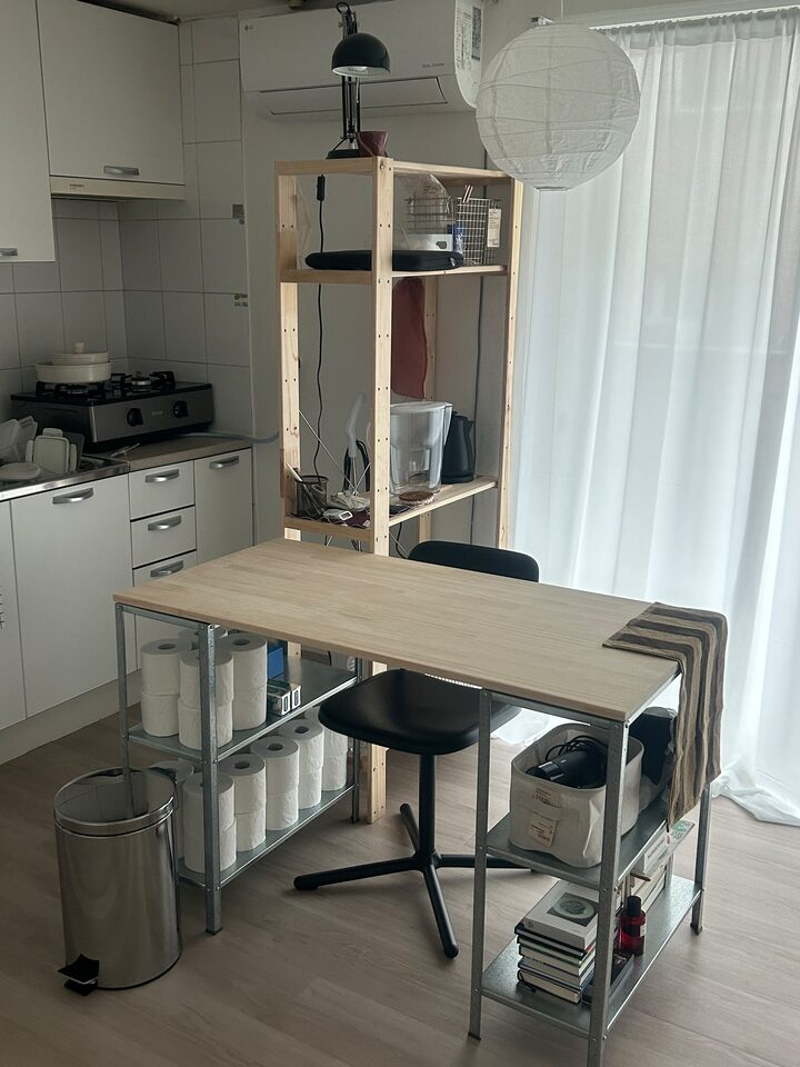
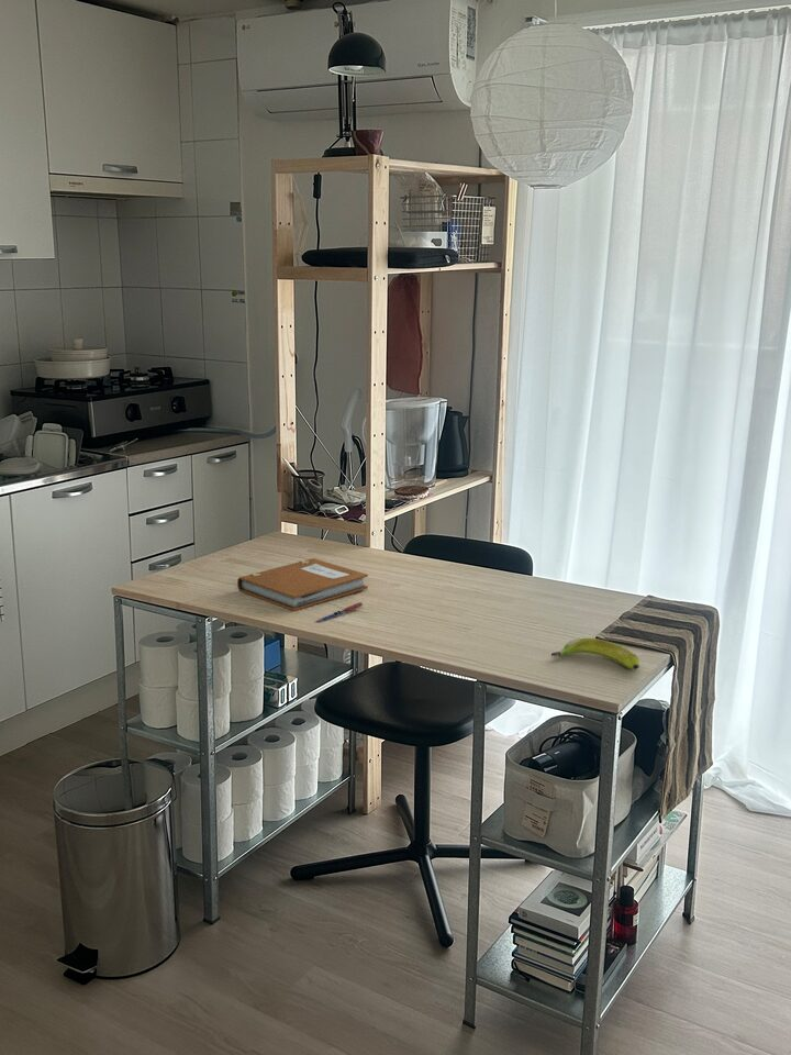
+ notebook [236,557,369,612]
+ banana [550,637,640,670]
+ pen [315,601,364,623]
